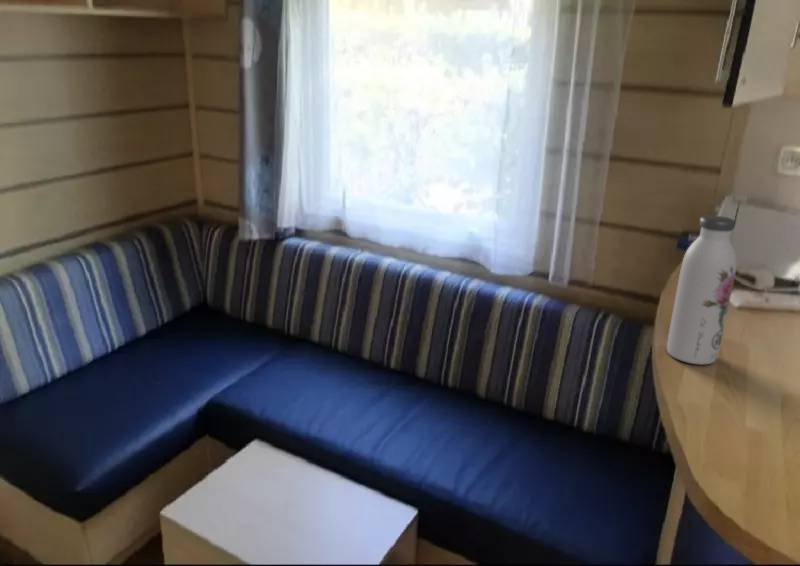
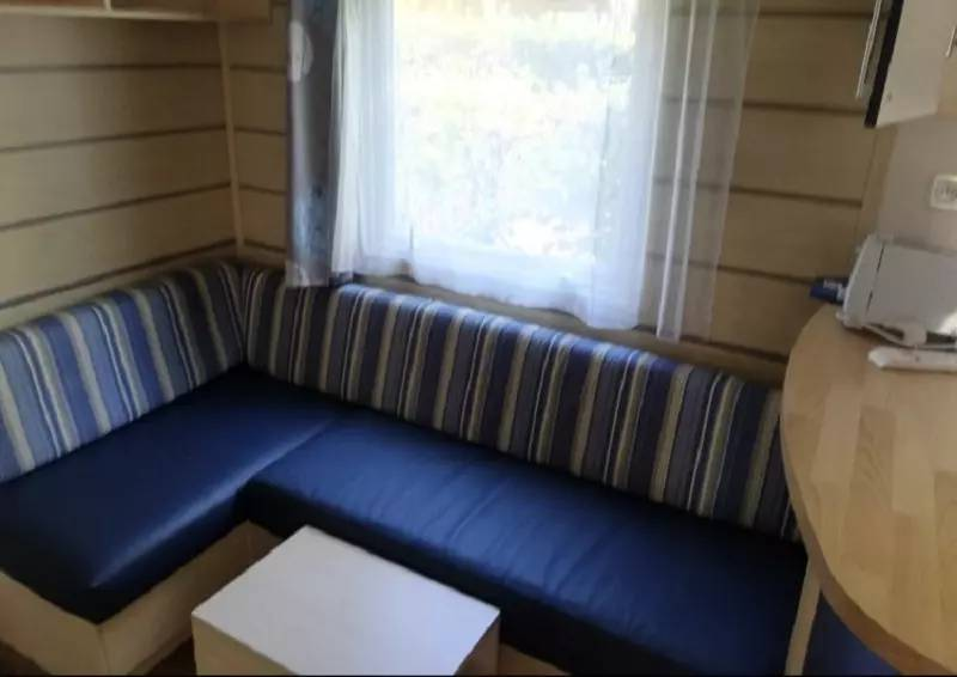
- water bottle [666,214,738,366]
